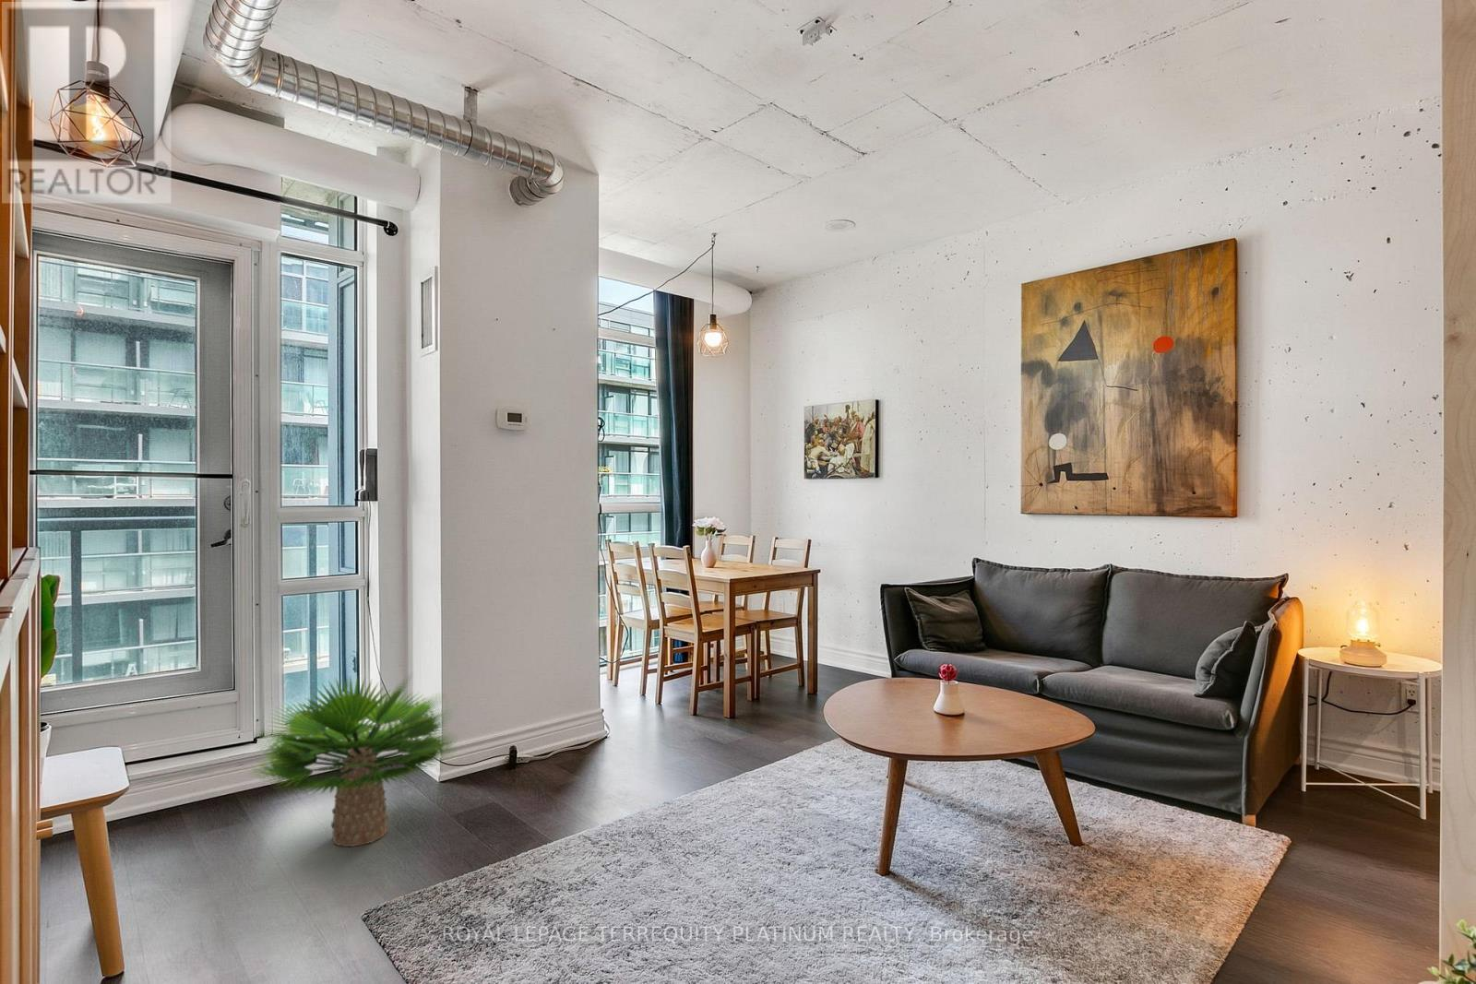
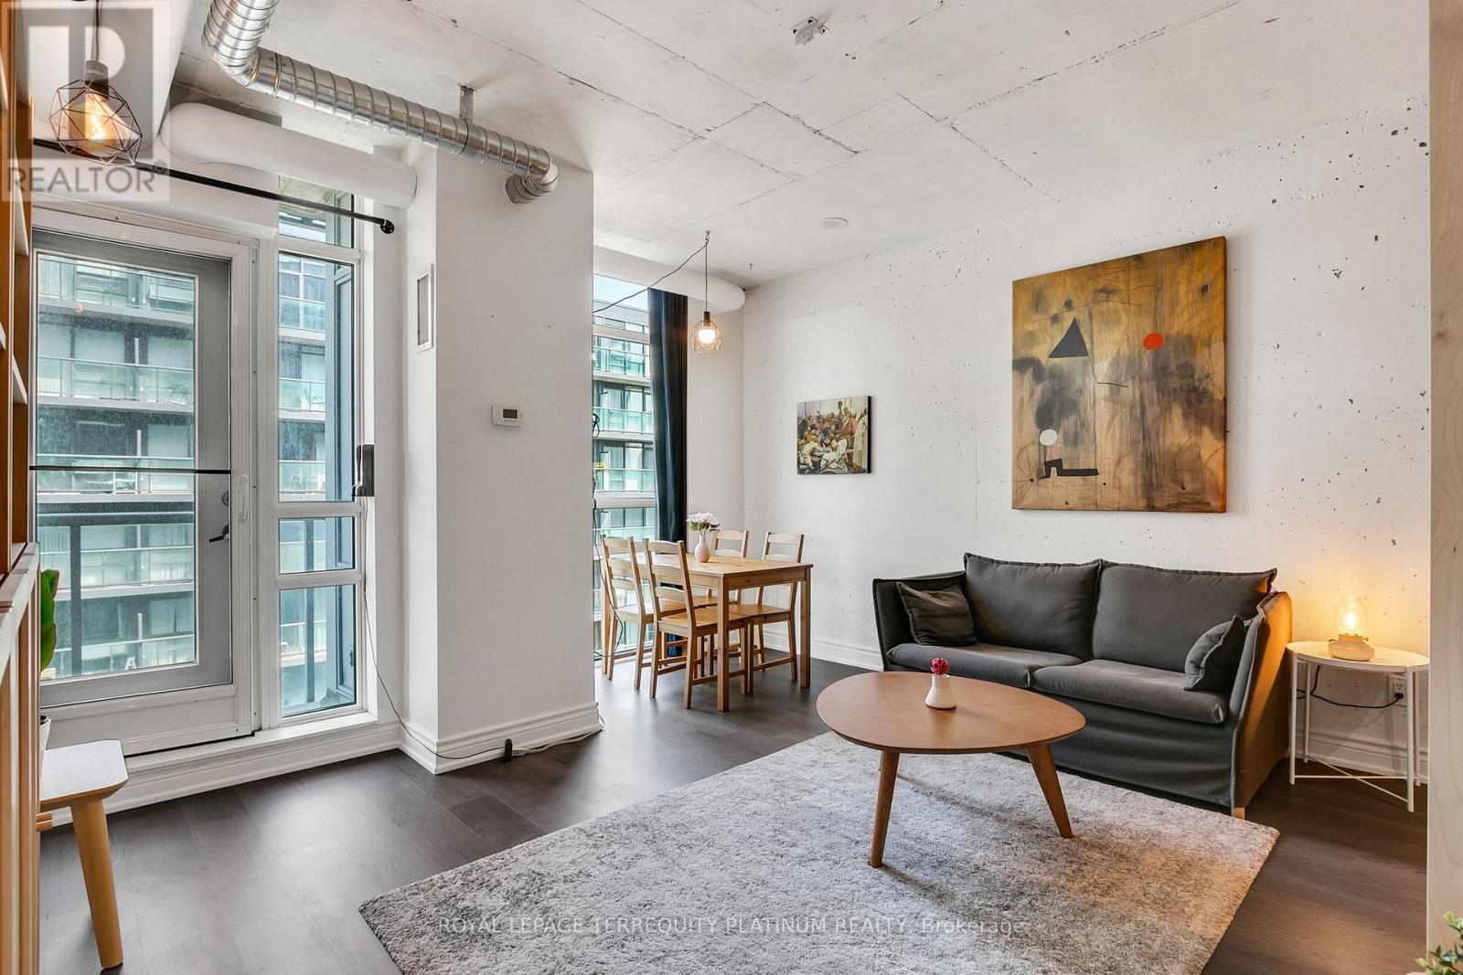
- potted plant [247,672,462,848]
